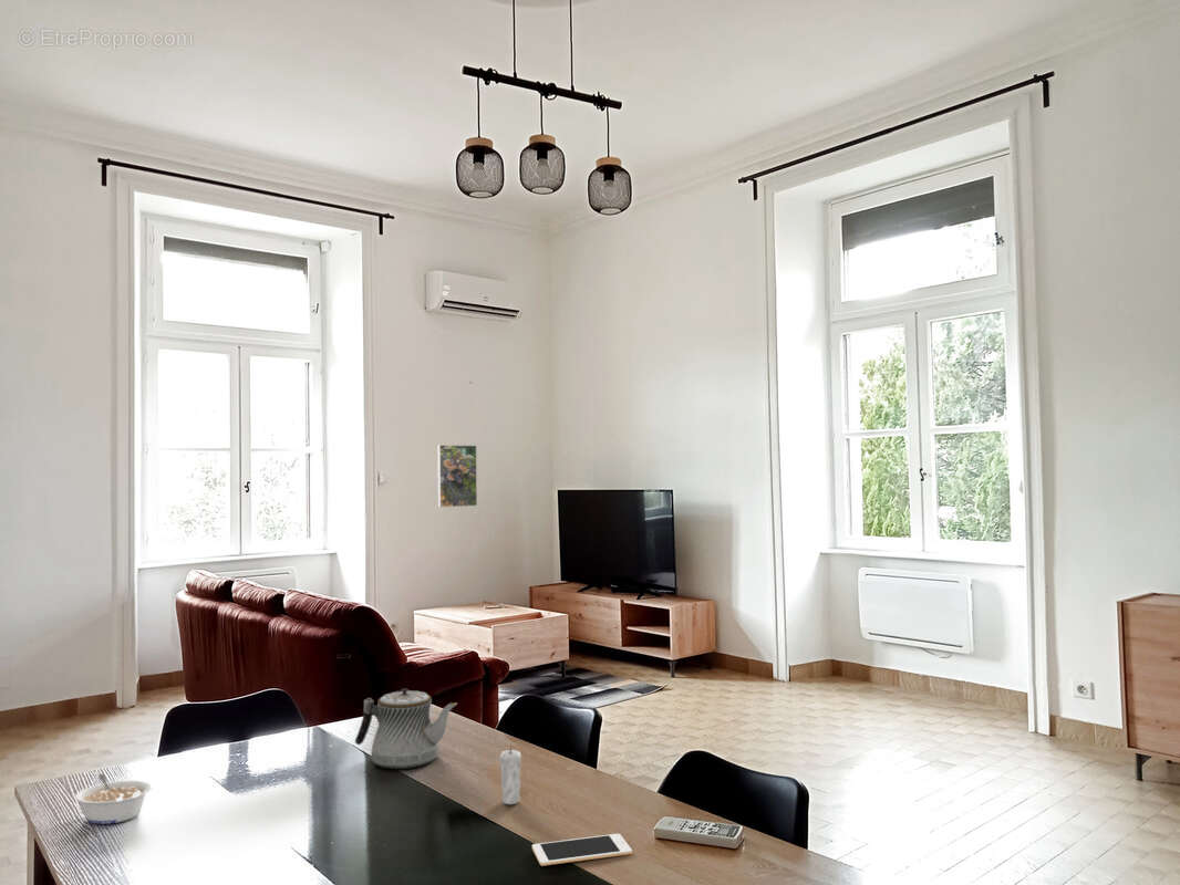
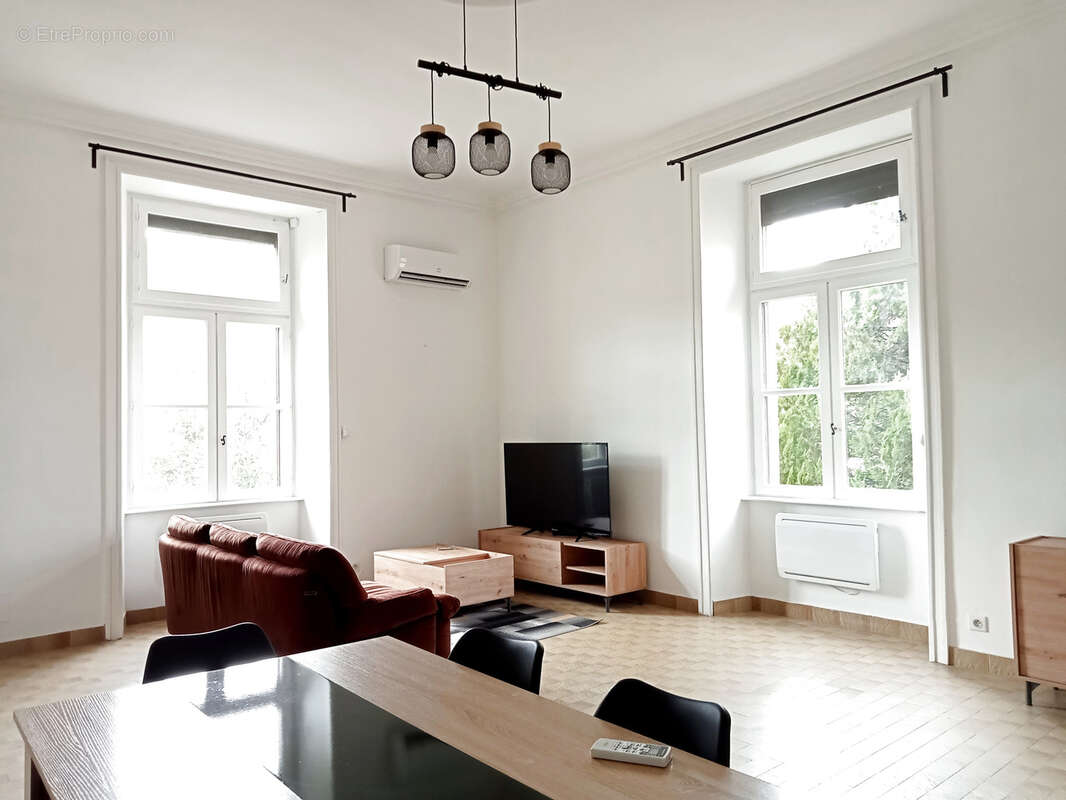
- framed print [436,444,478,509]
- teapot [354,688,458,770]
- cell phone [531,833,633,867]
- legume [74,772,153,825]
- candle [498,743,522,805]
